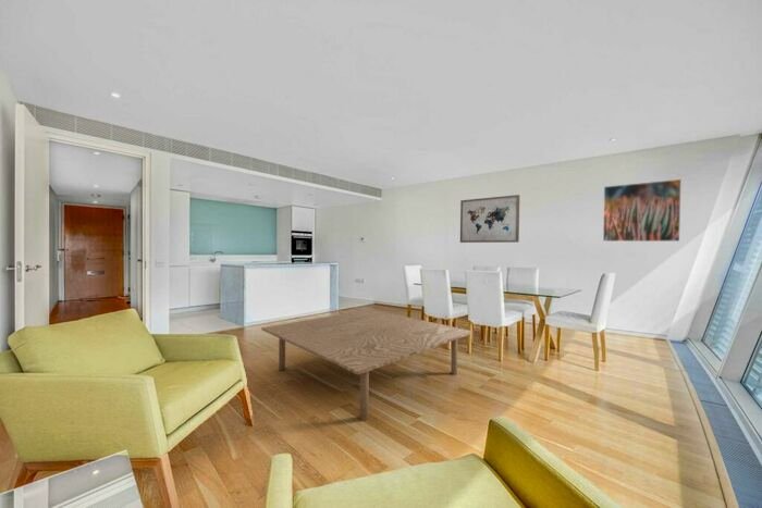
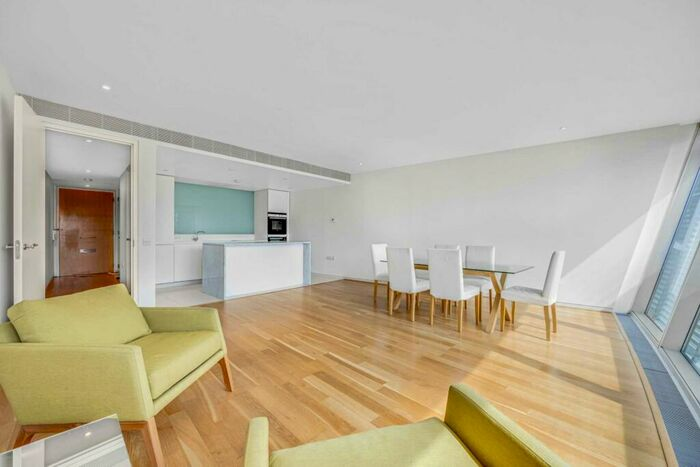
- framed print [602,178,683,243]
- coffee table [260,308,474,422]
- wall art [459,194,520,244]
